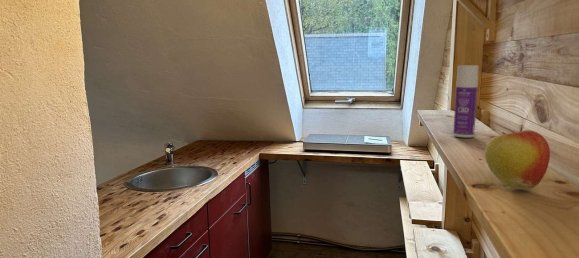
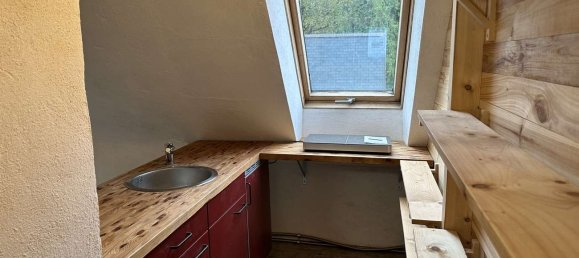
- bottle [452,64,480,138]
- apple [484,127,551,189]
